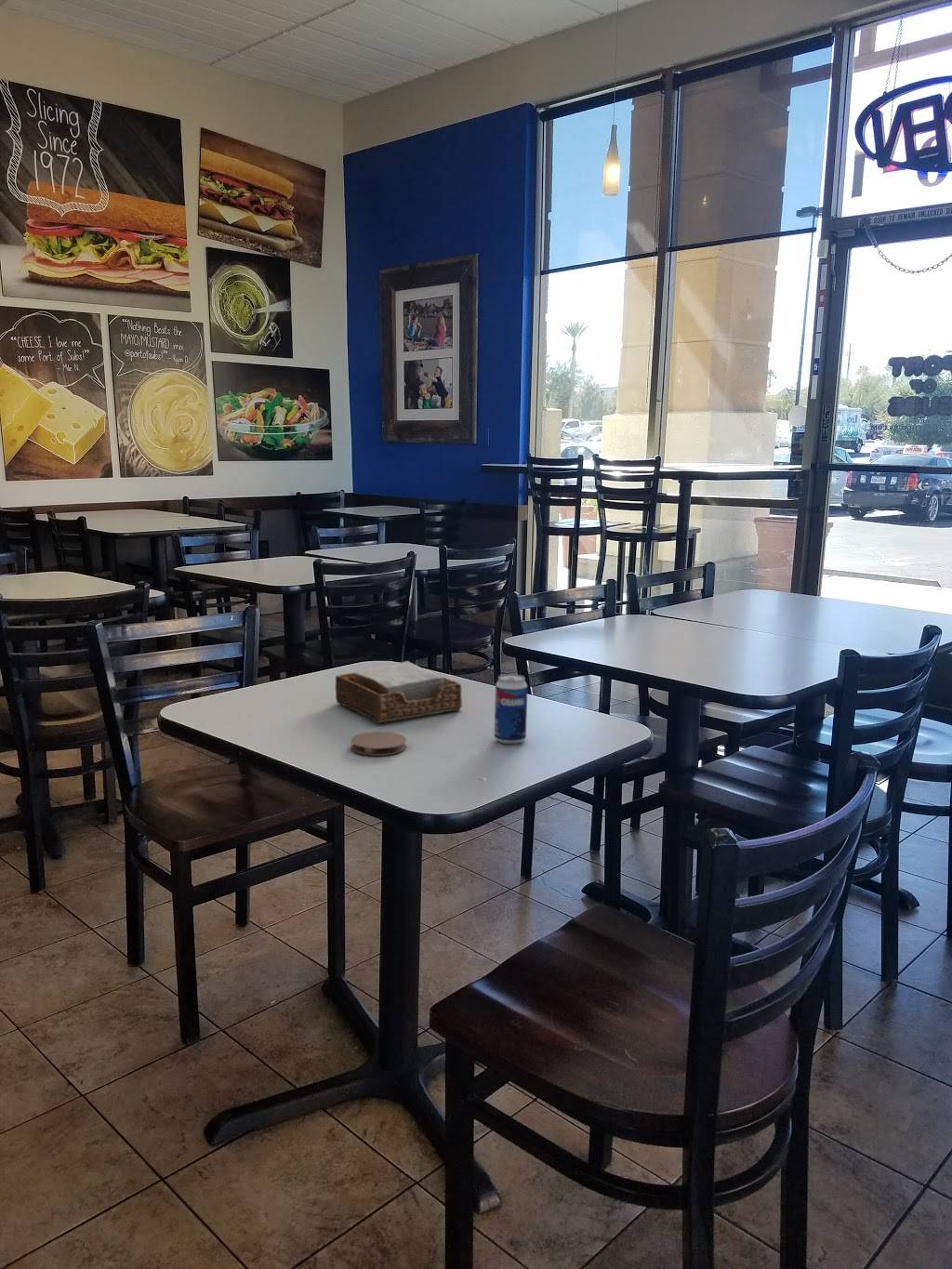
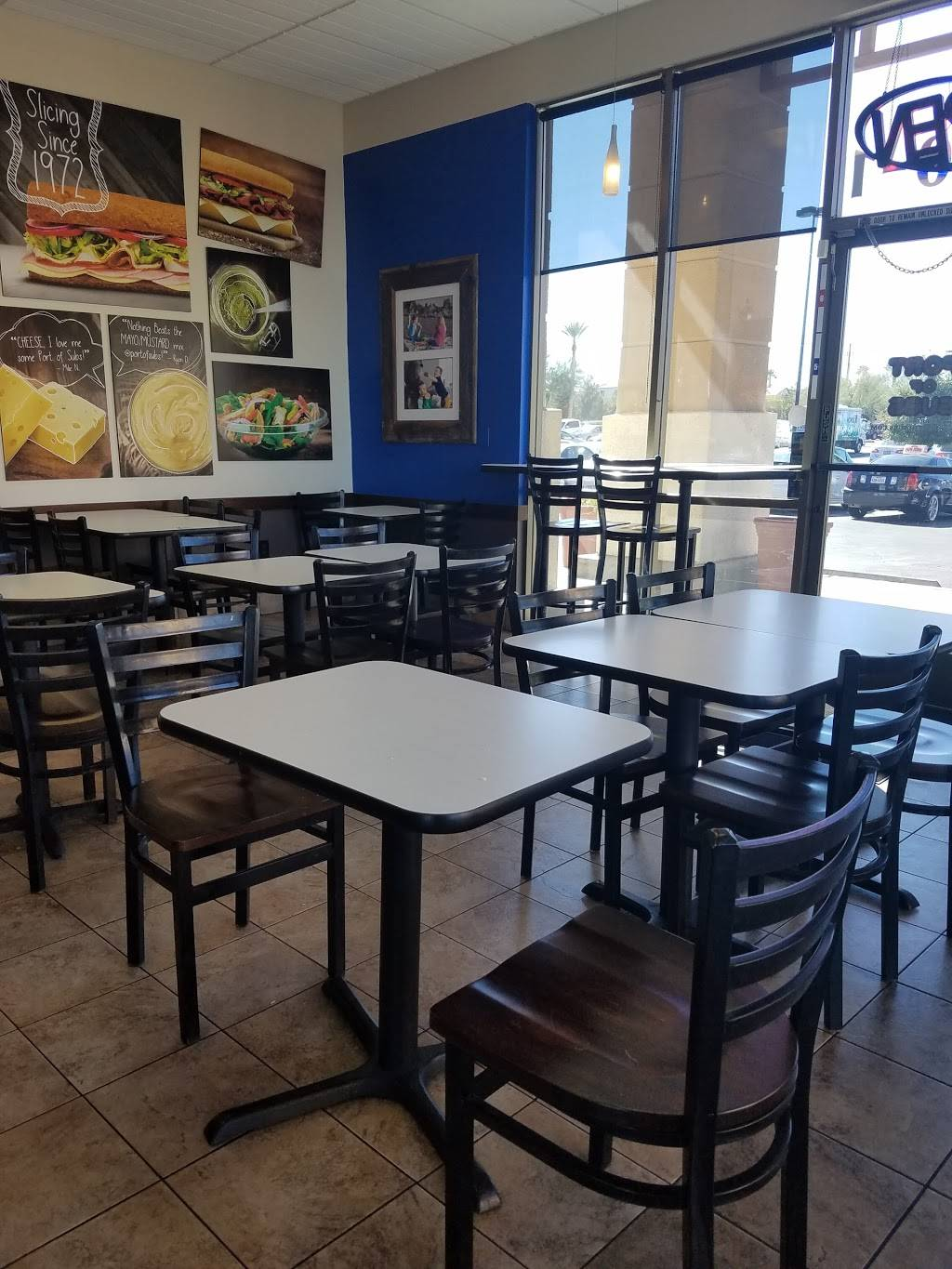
- napkin holder [335,660,463,723]
- beverage can [494,673,528,745]
- coaster [350,731,407,757]
